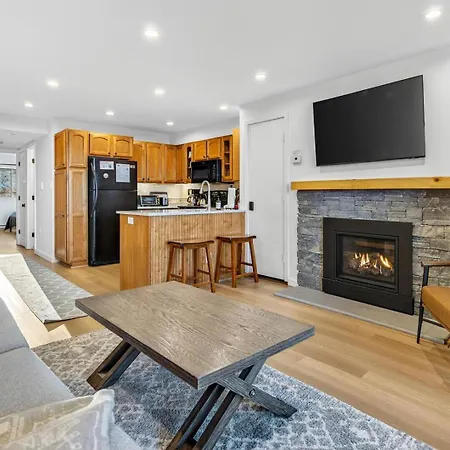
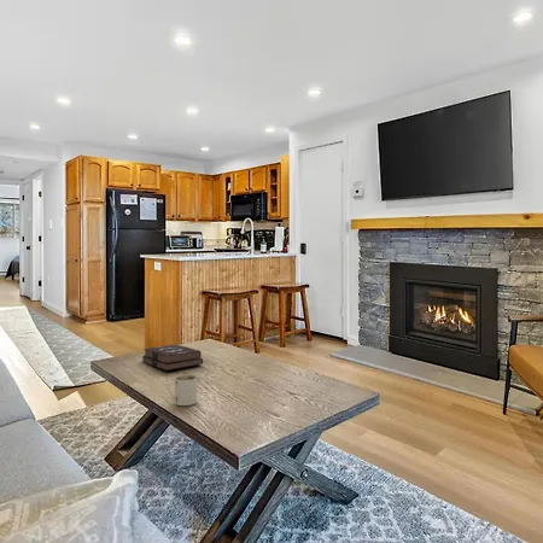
+ mug [165,374,198,407]
+ hardback book [140,344,204,372]
